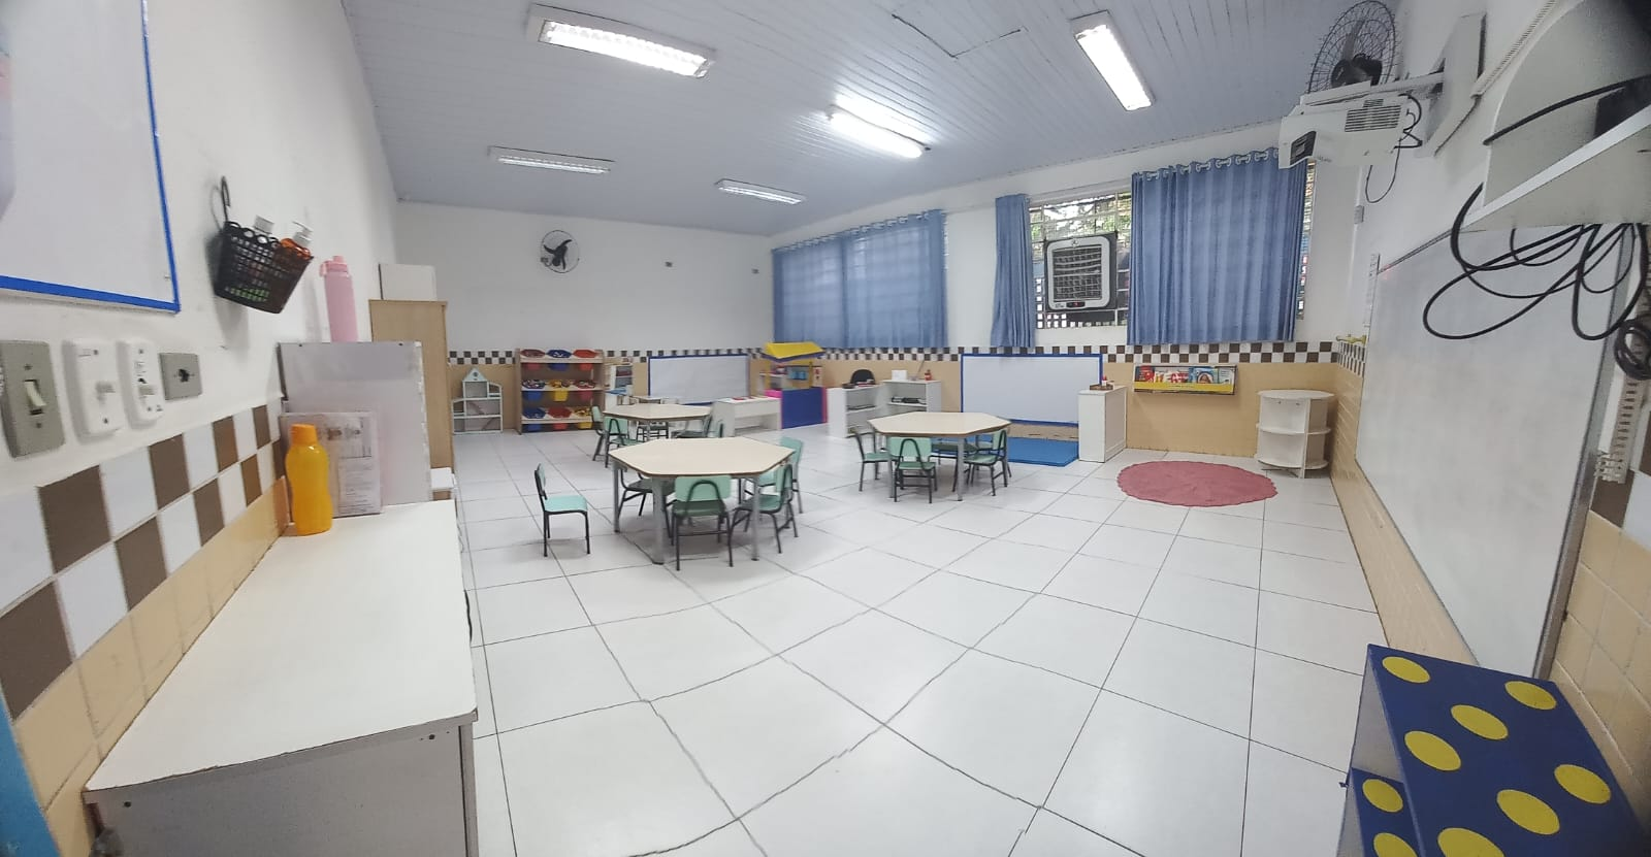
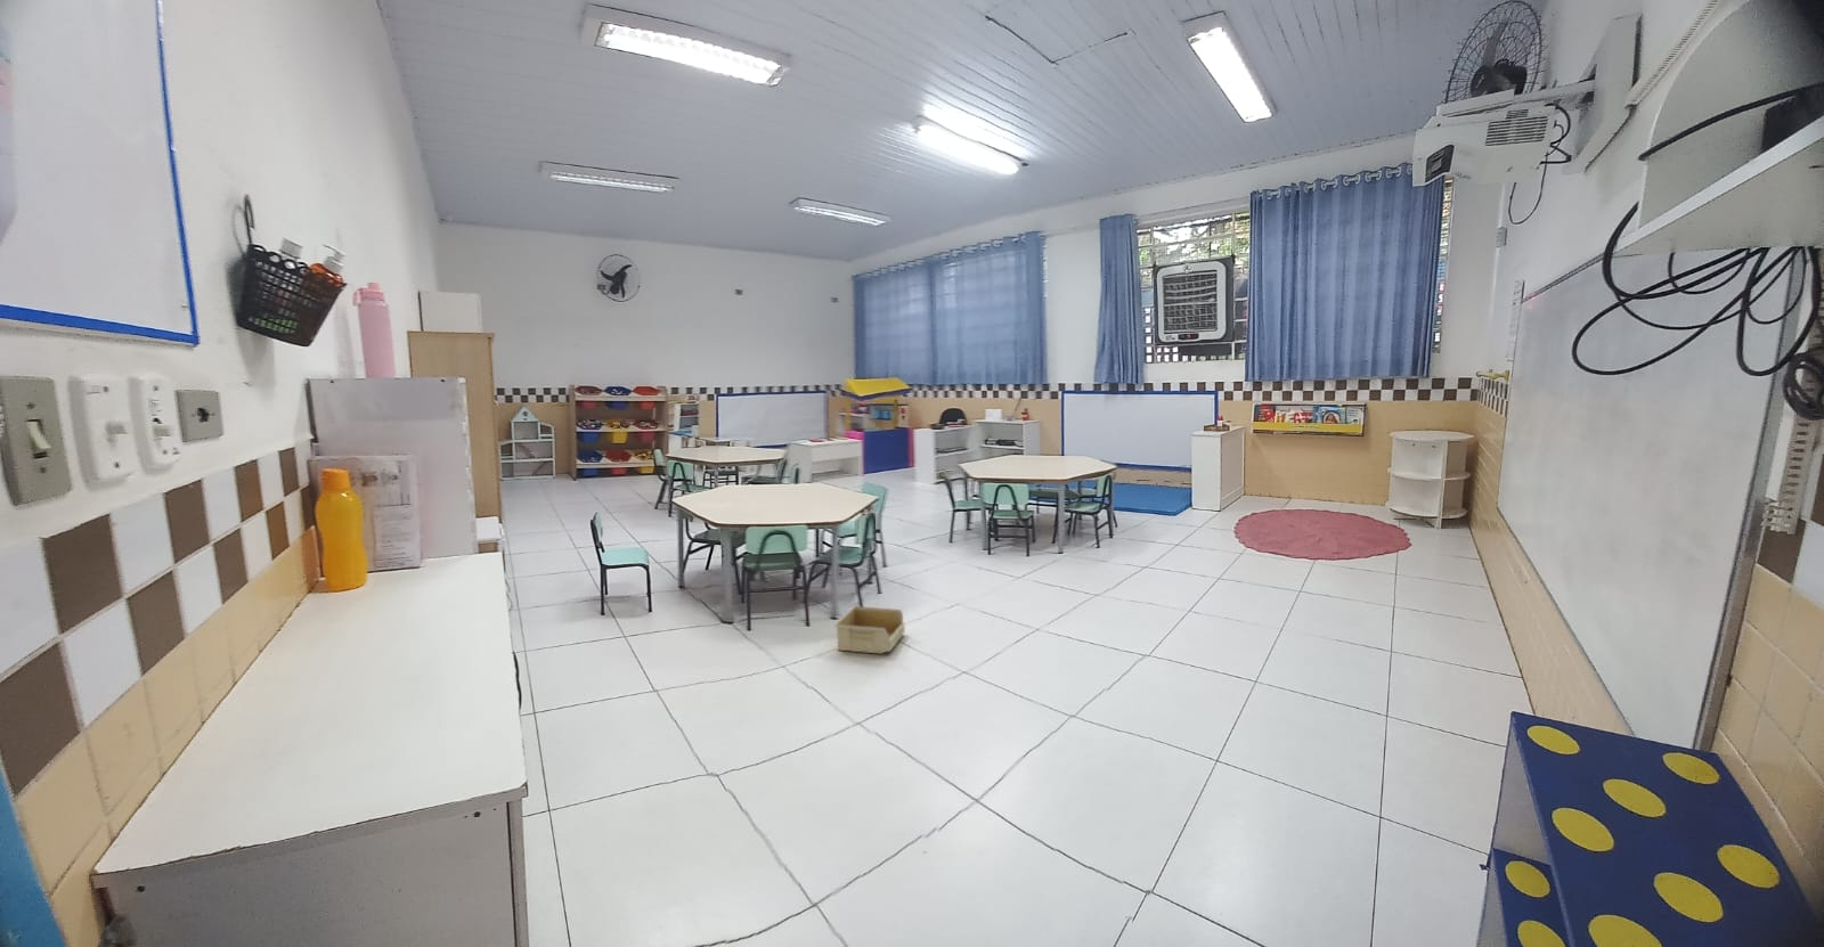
+ storage bin [834,606,906,655]
